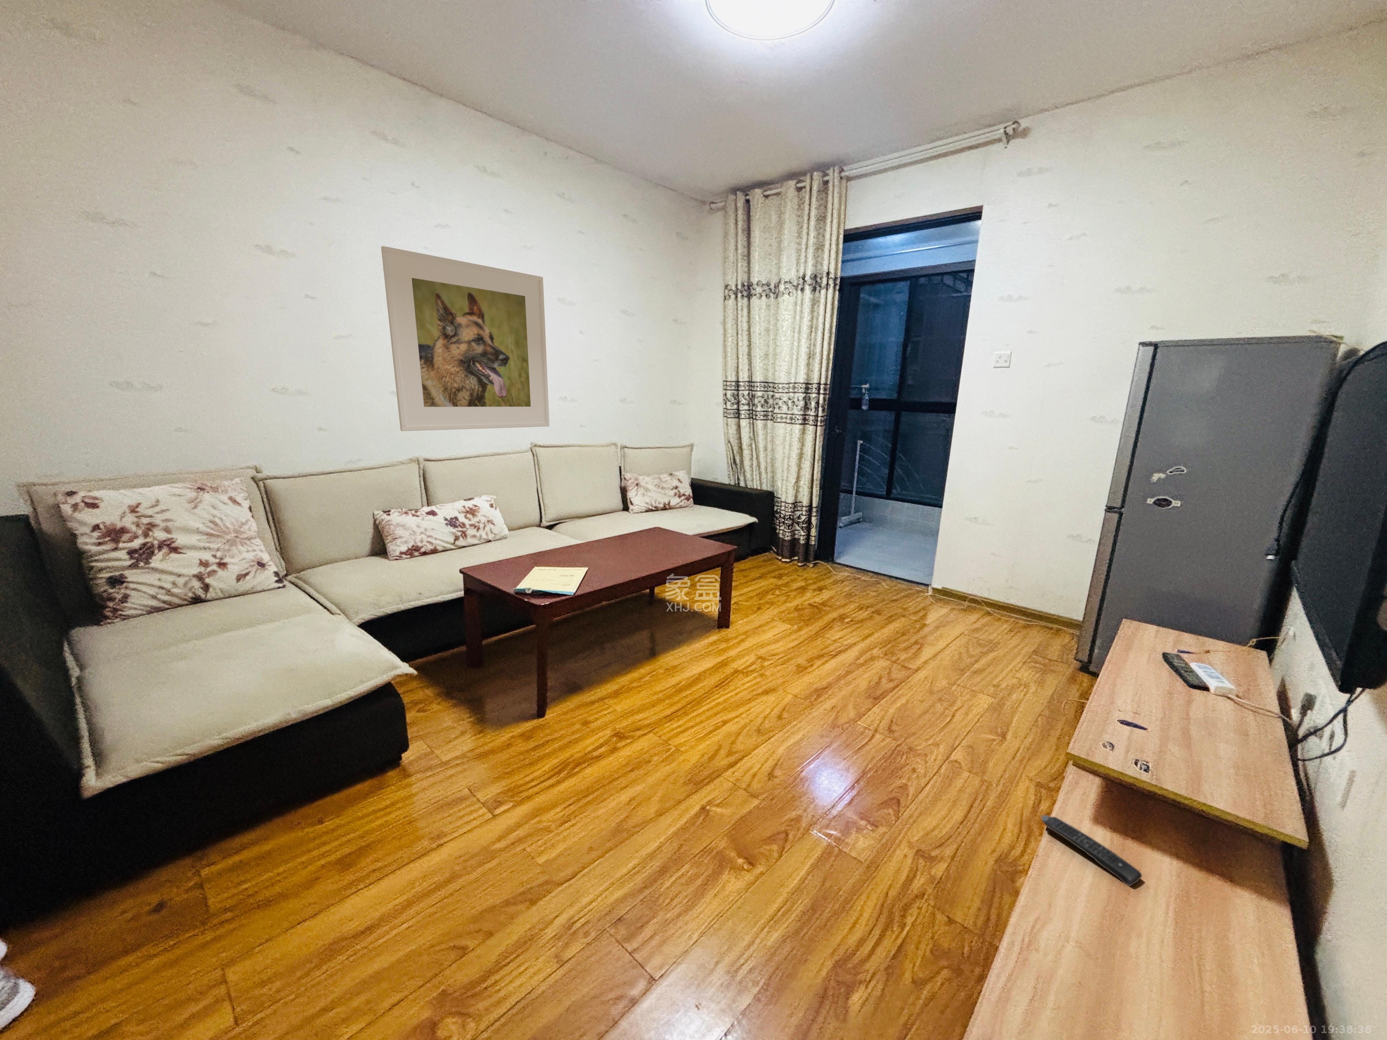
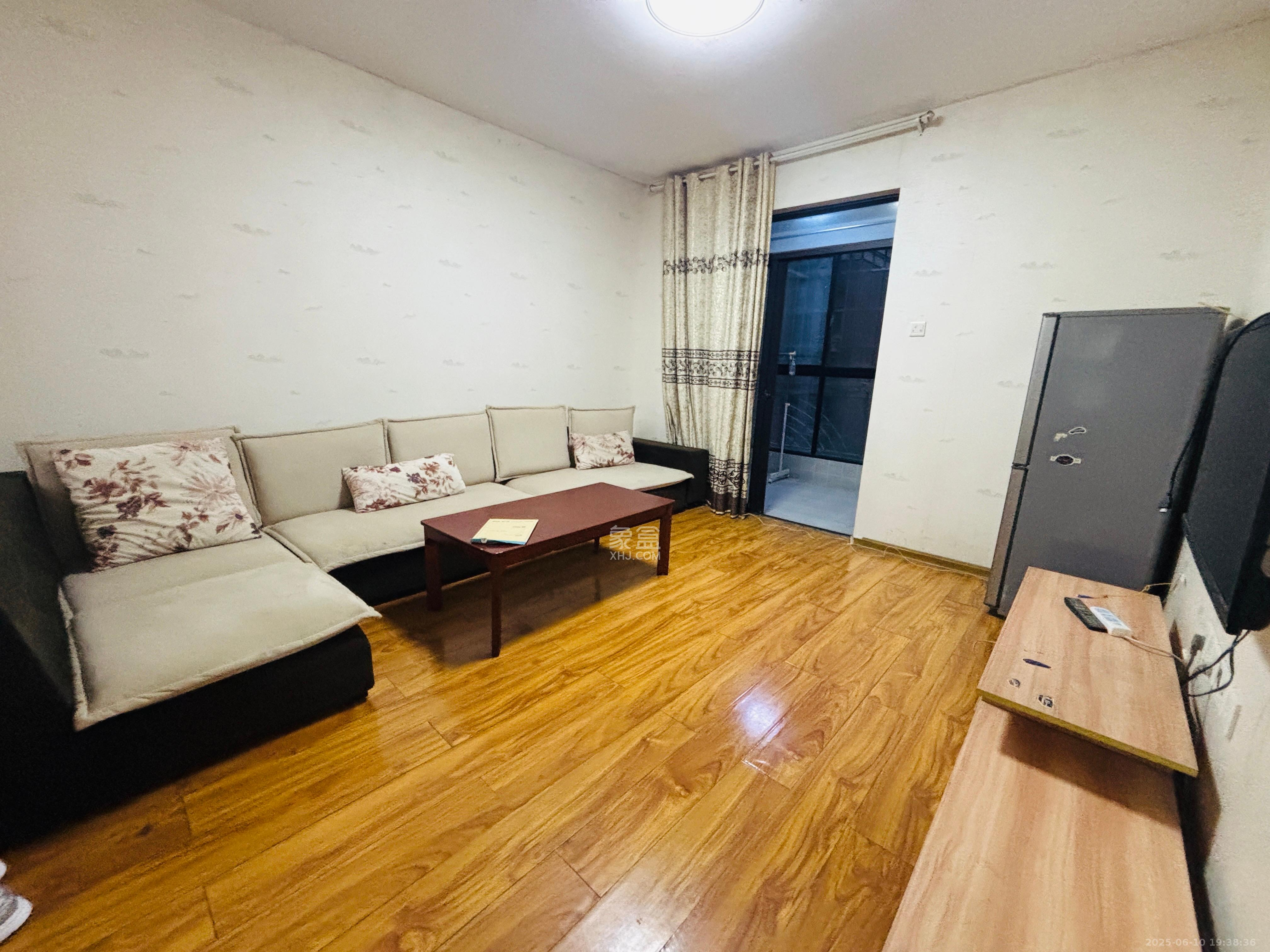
- remote control [1041,815,1142,887]
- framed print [381,246,549,432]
